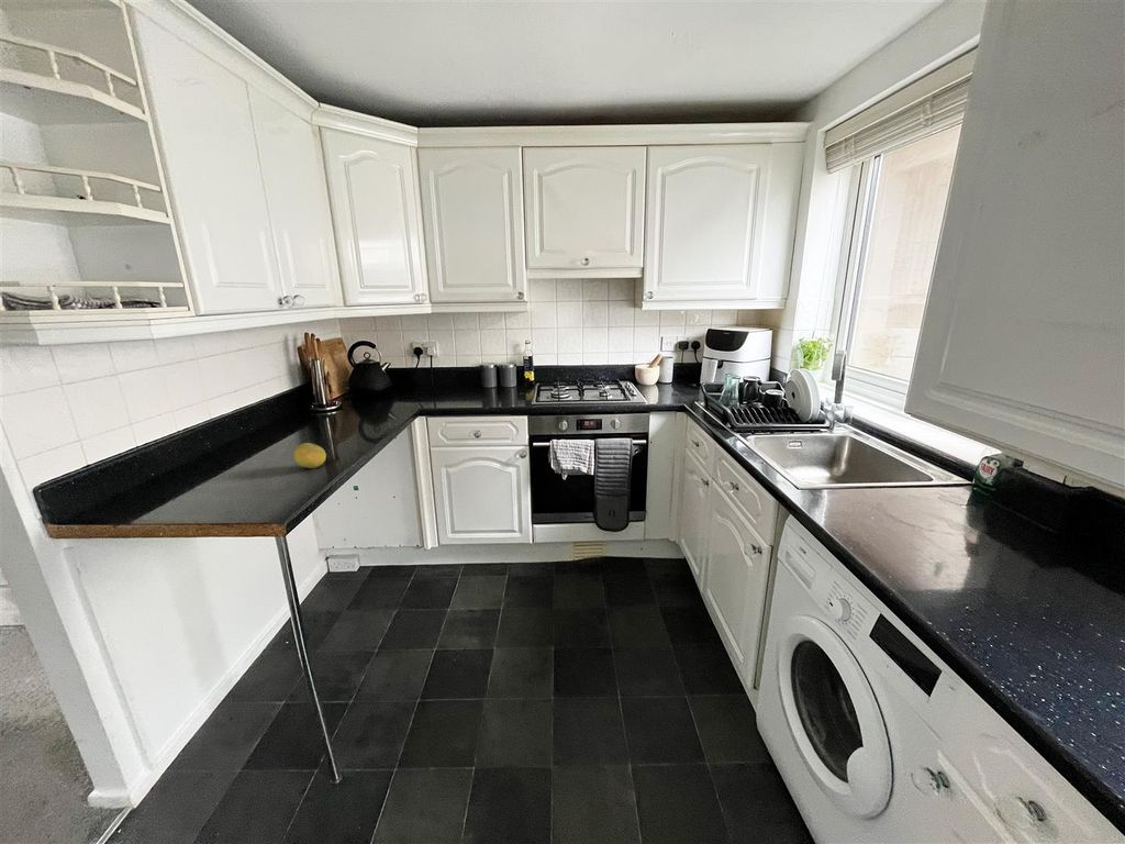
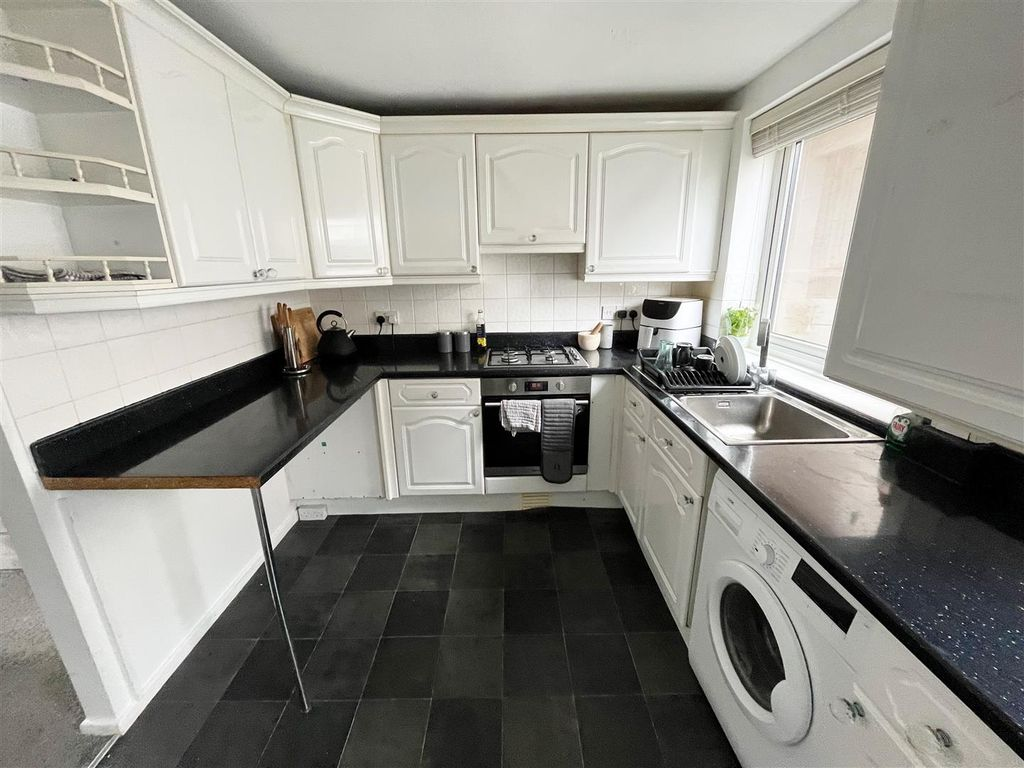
- fruit [293,442,327,469]
